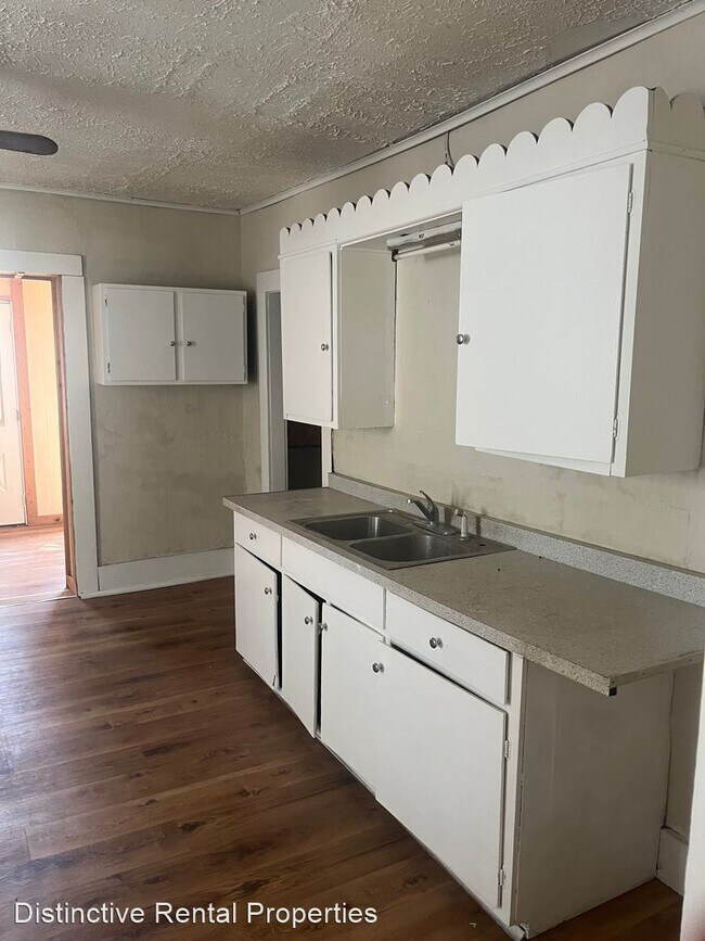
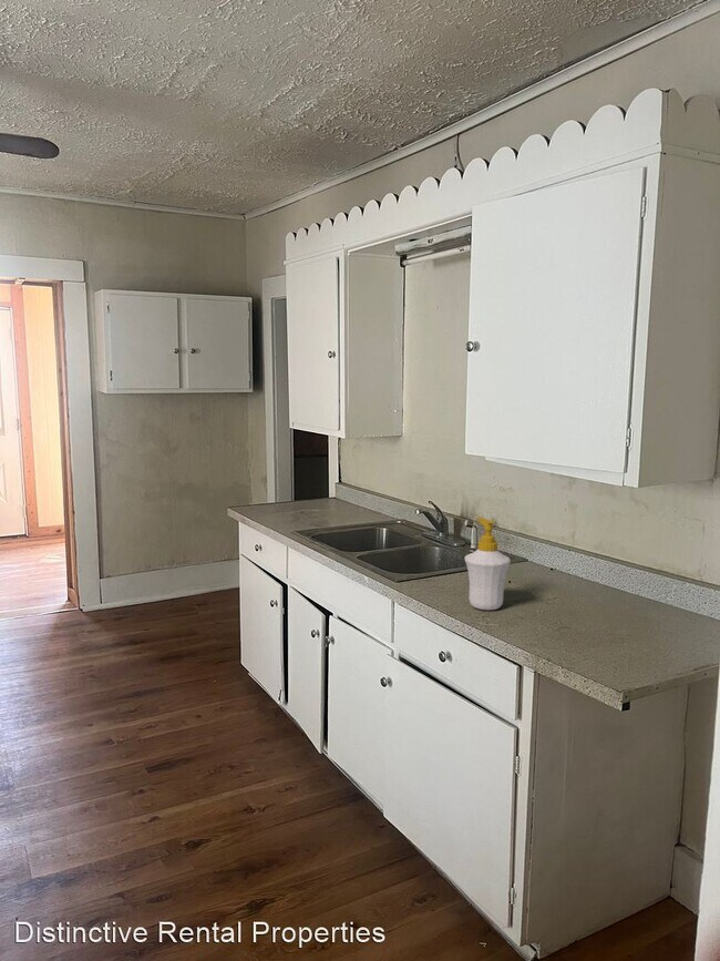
+ soap bottle [464,517,512,611]
